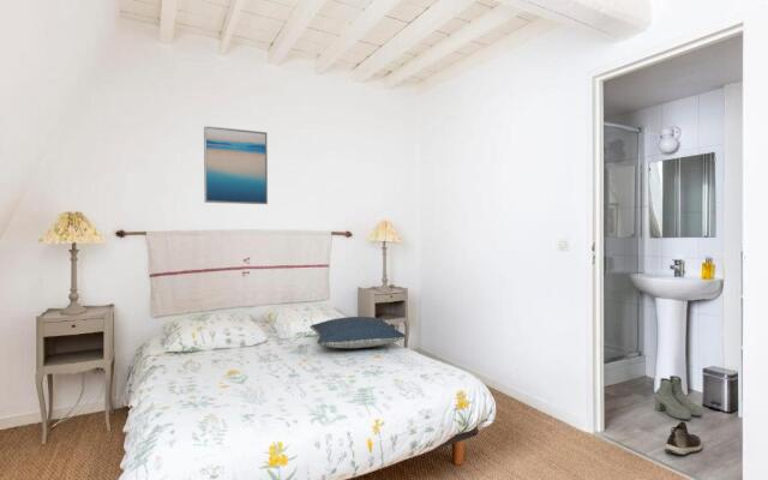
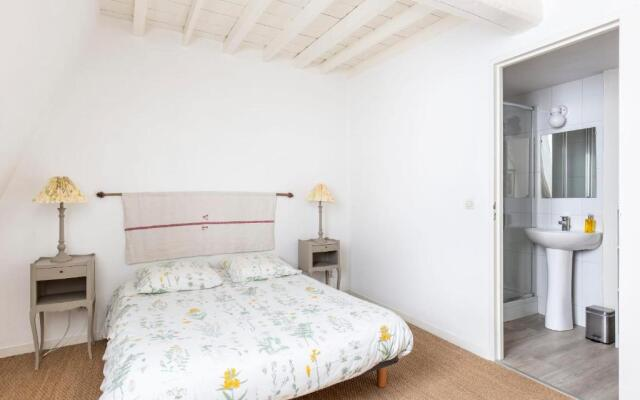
- pillow [308,316,407,349]
- wall art [203,125,269,205]
- boots [653,374,703,421]
- shoe [664,420,703,456]
